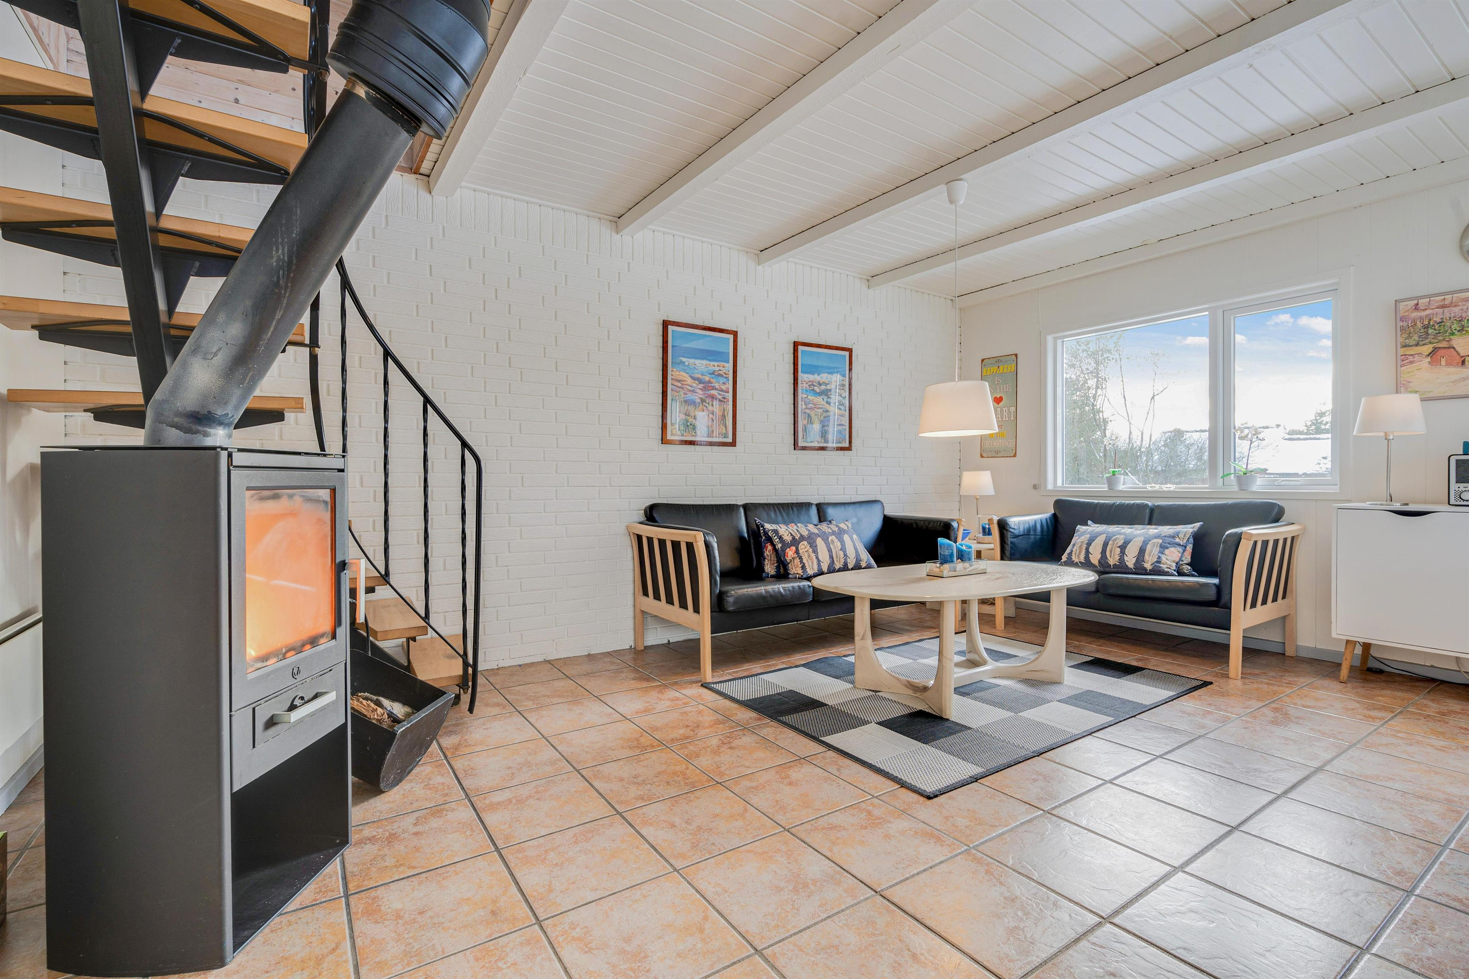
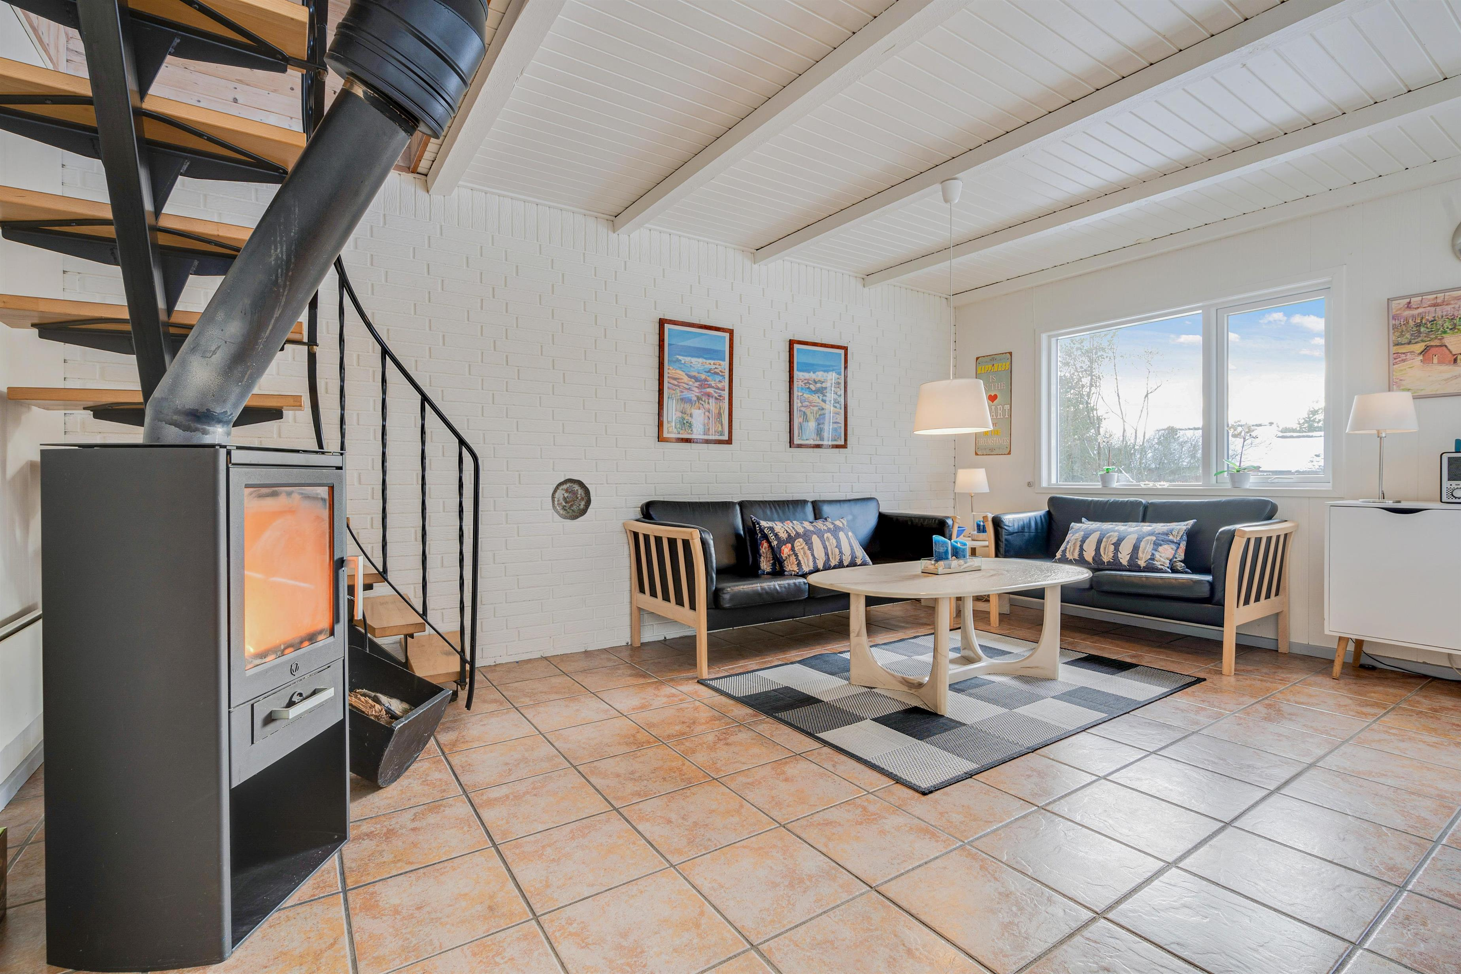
+ decorative plate [551,478,591,521]
